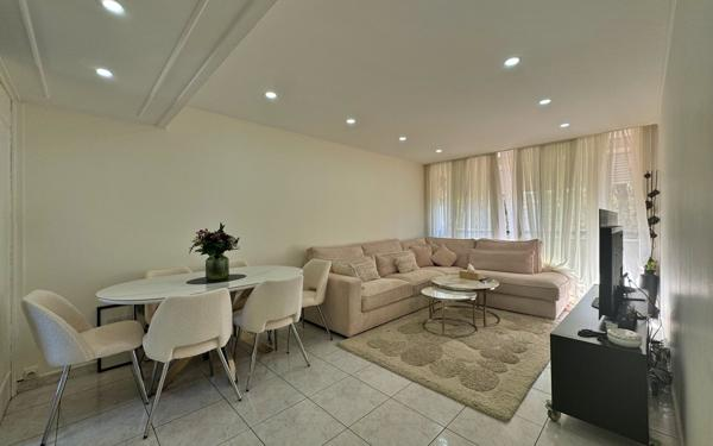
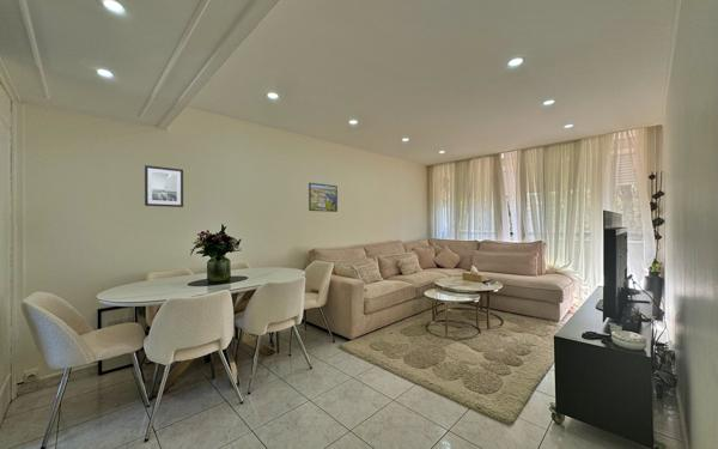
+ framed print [308,182,339,213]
+ wall art [144,164,184,208]
